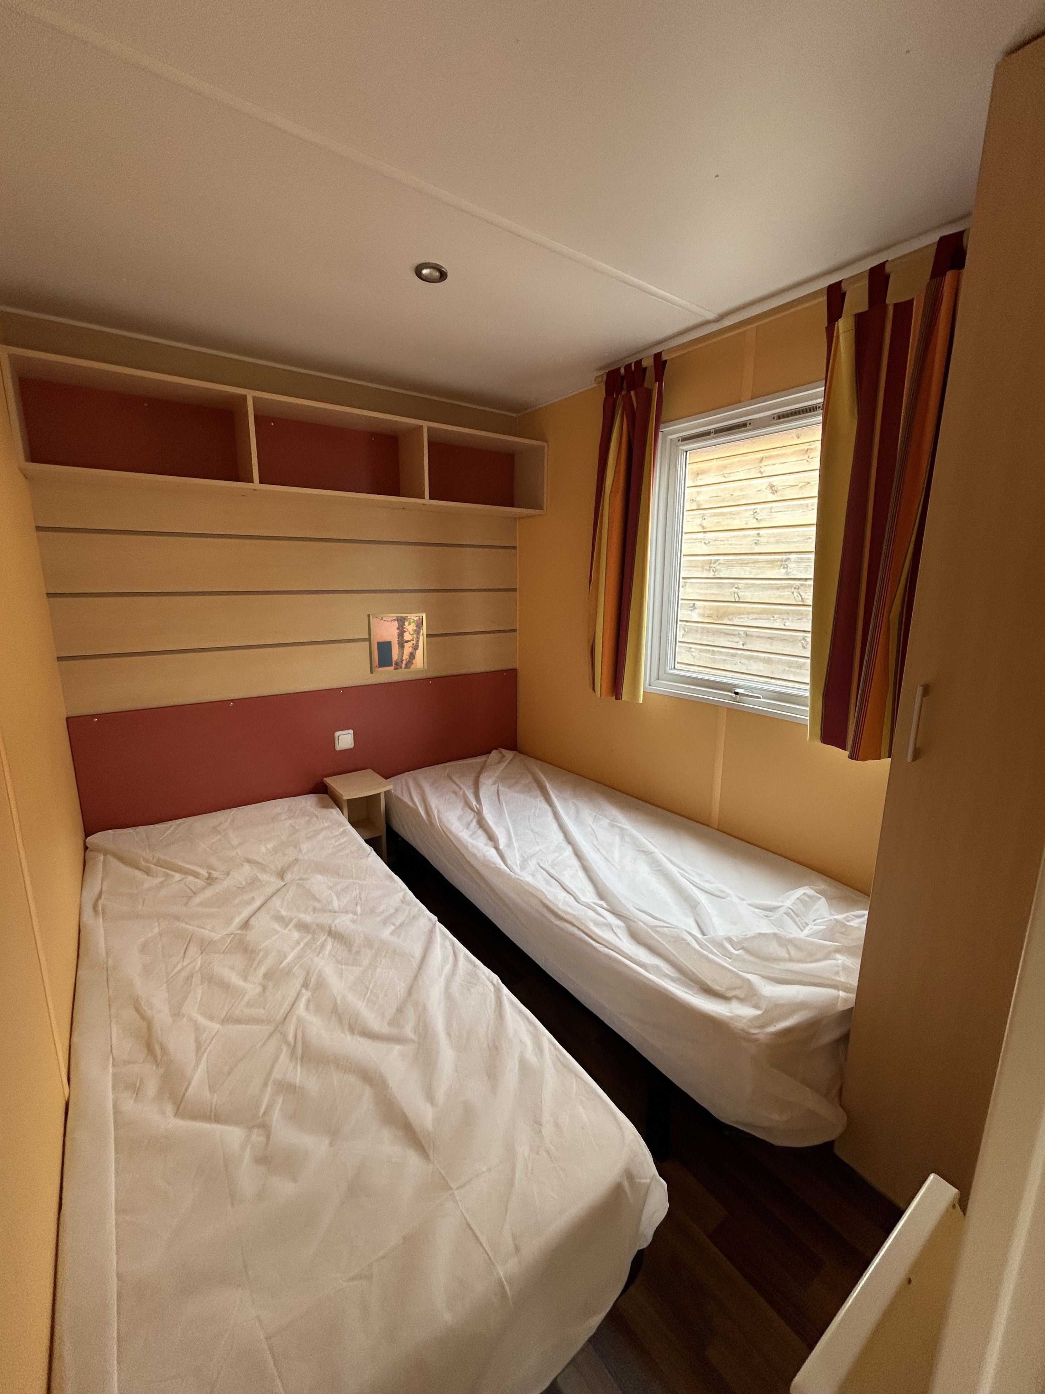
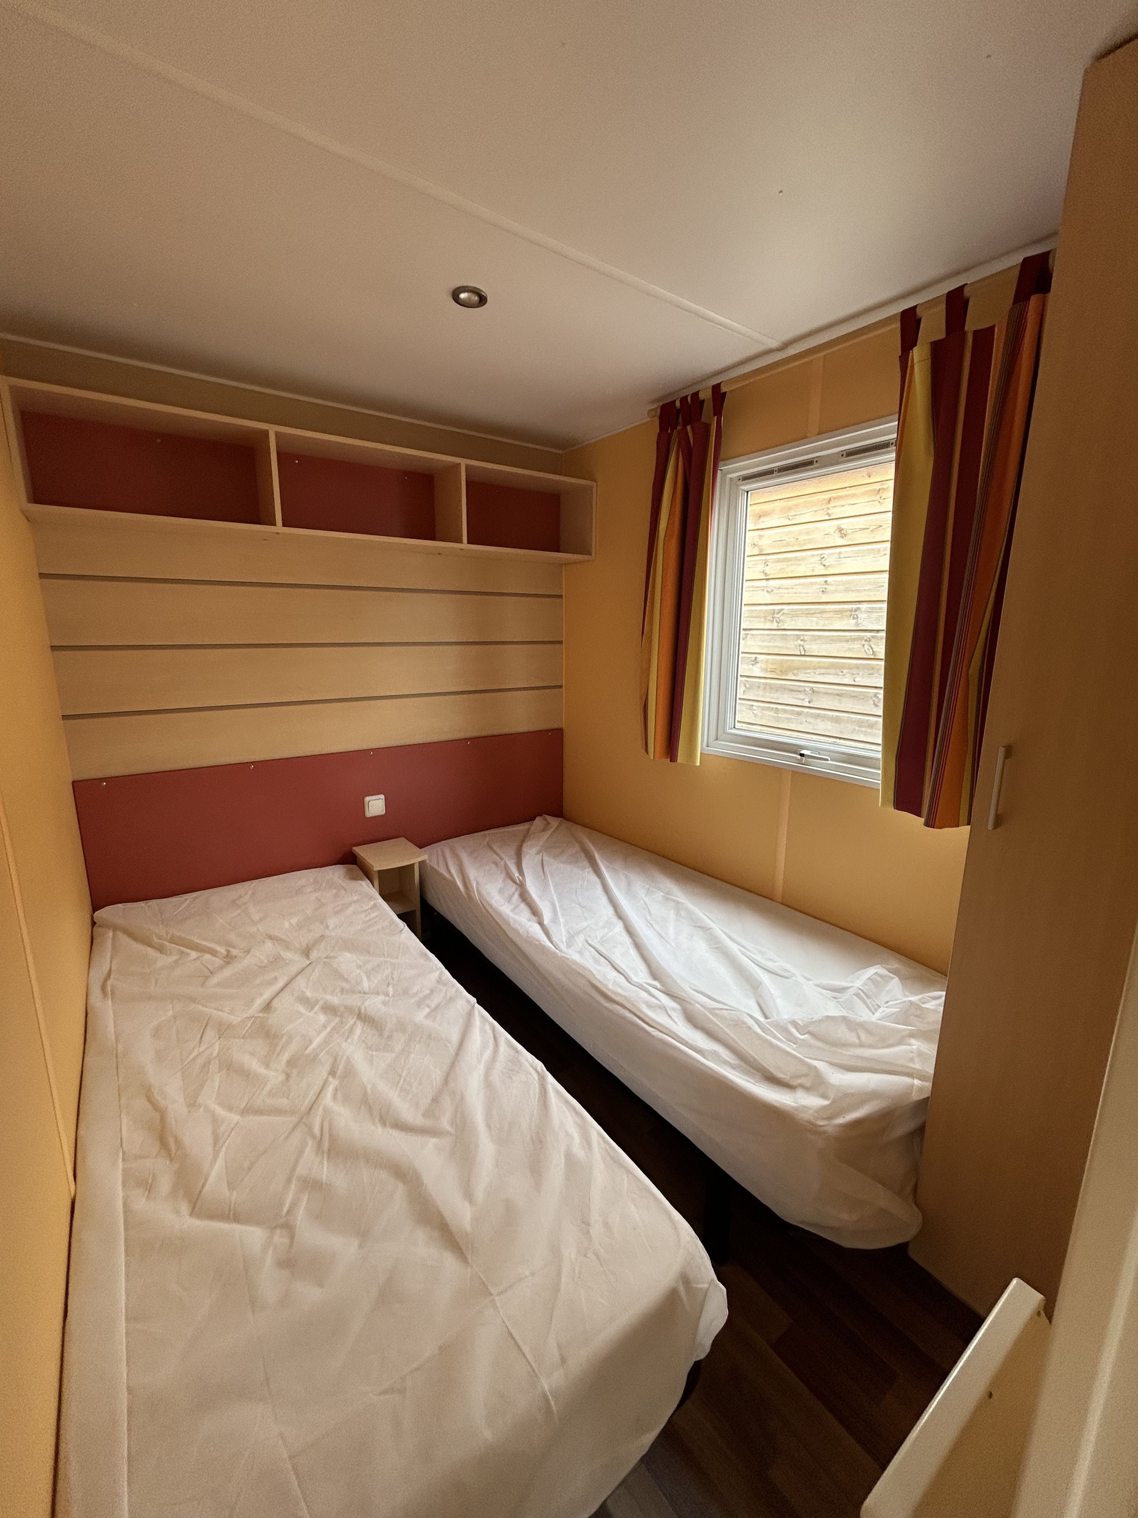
- wall art [367,612,427,675]
